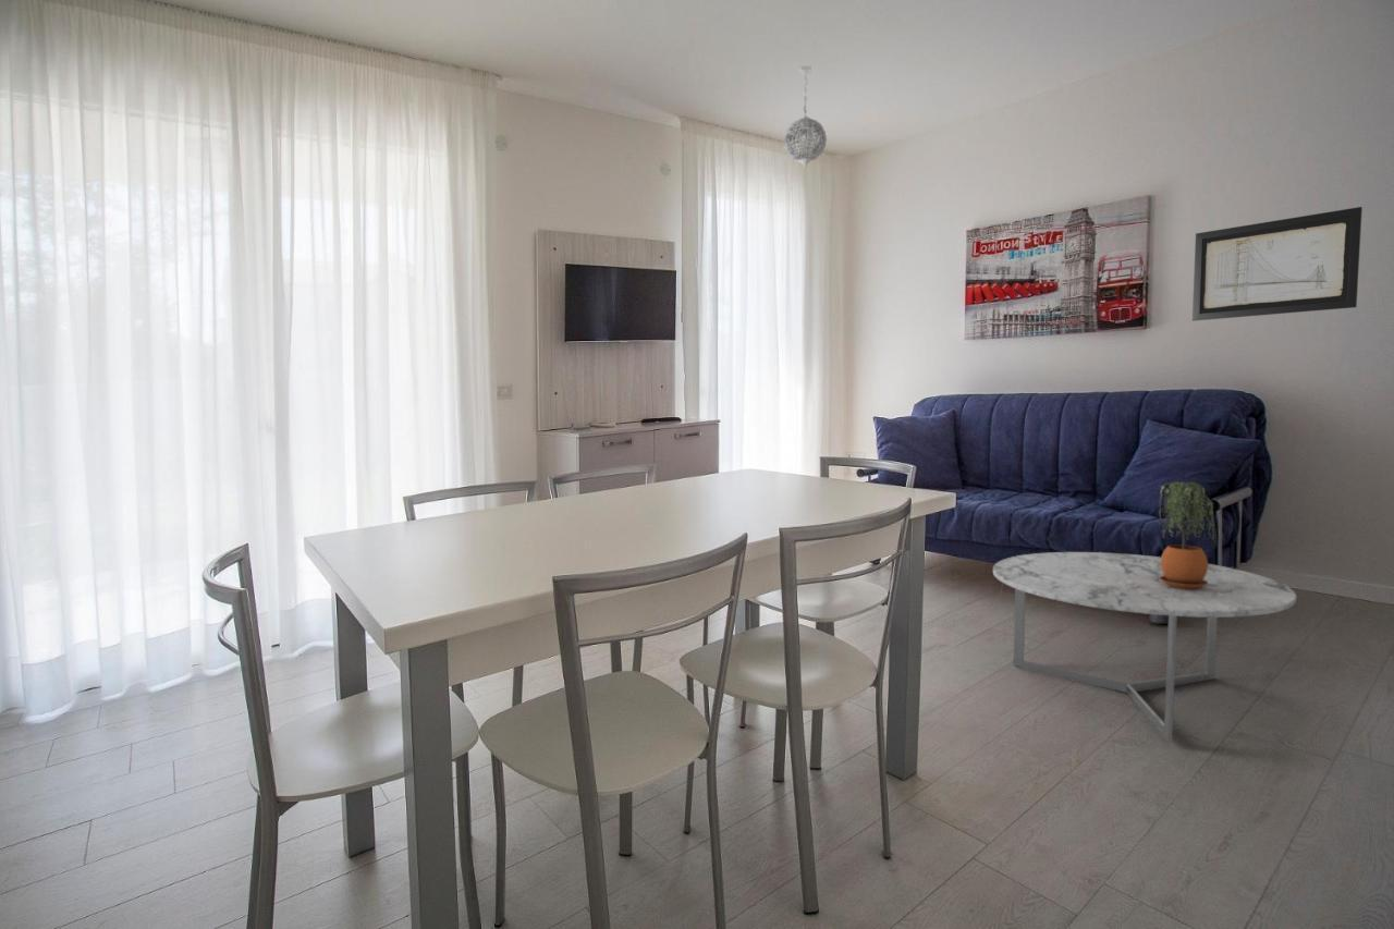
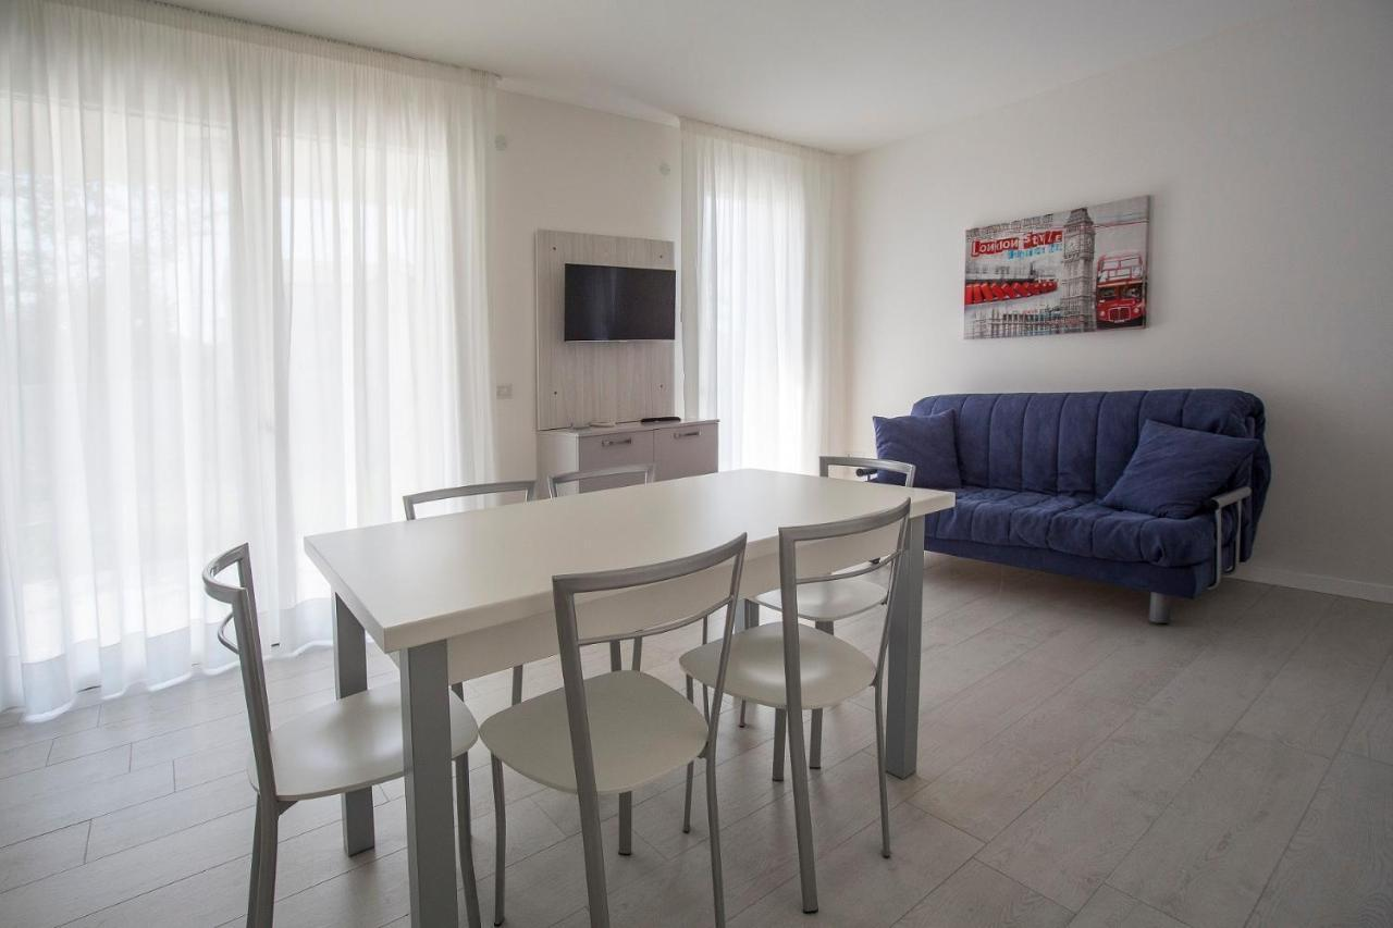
- wall art [1191,206,1364,322]
- pendant light [783,65,828,169]
- coffee table [992,551,1297,741]
- potted plant [1158,480,1218,589]
